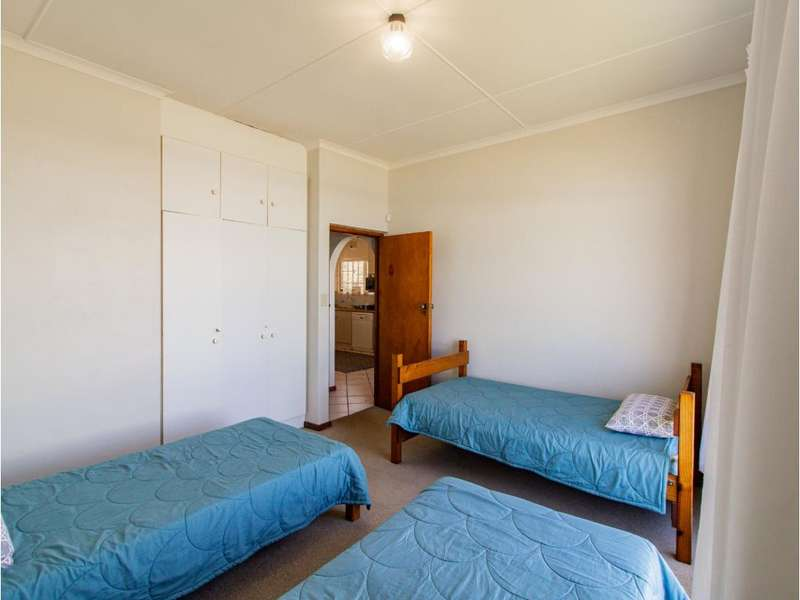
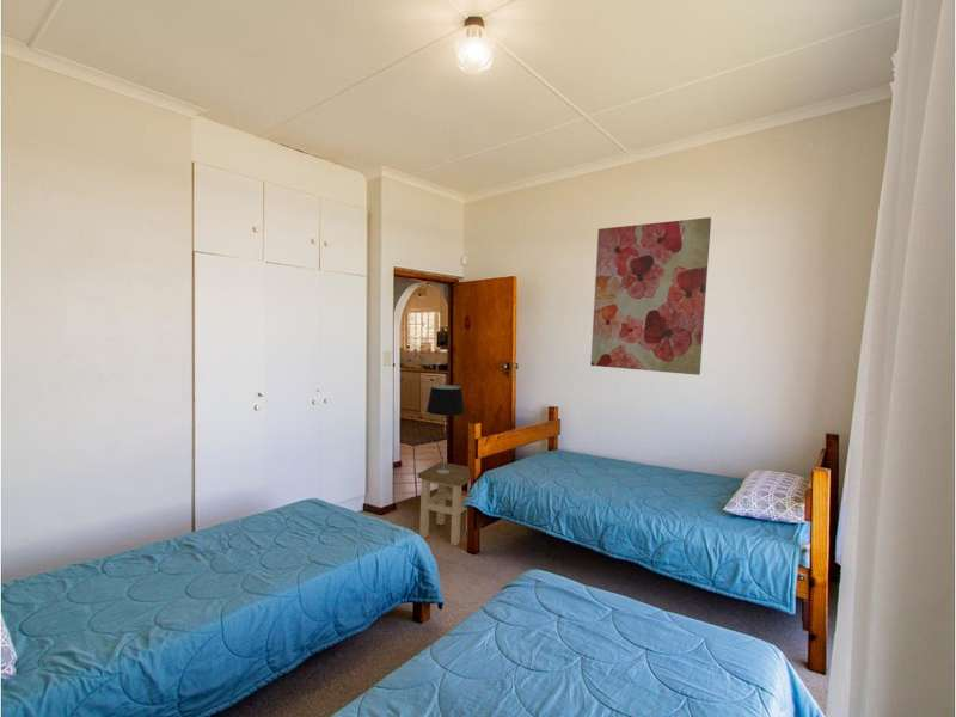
+ table lamp [425,384,466,473]
+ stool [417,461,471,546]
+ wall art [589,216,712,376]
